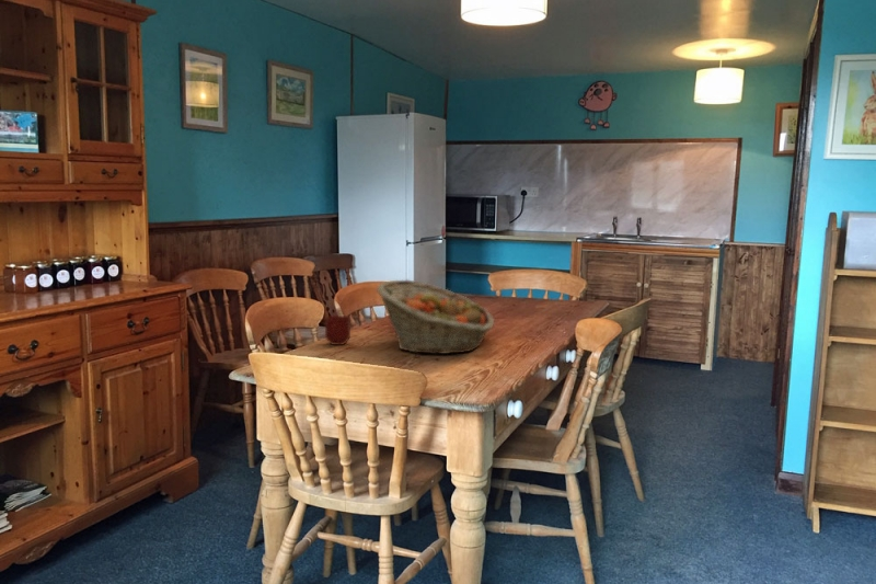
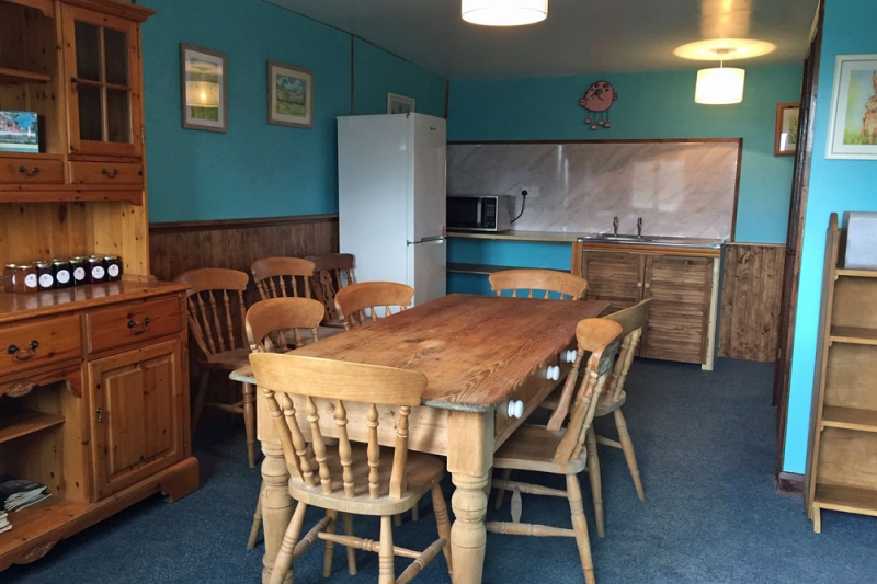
- fruit basket [376,278,495,355]
- mug [324,314,351,346]
